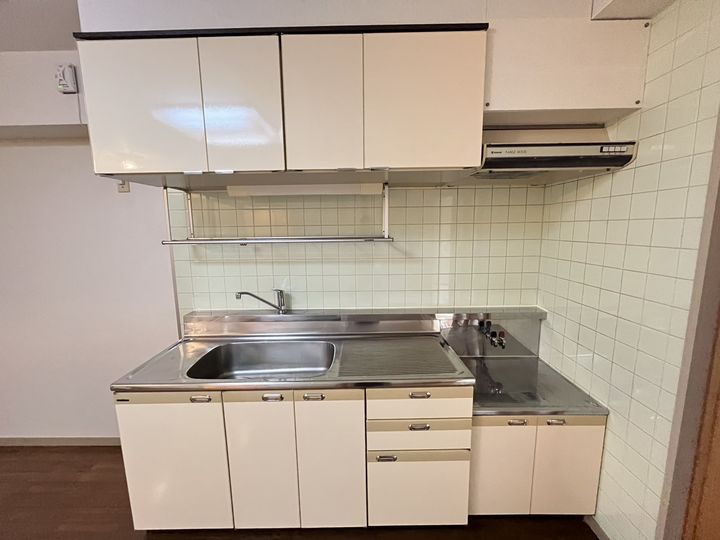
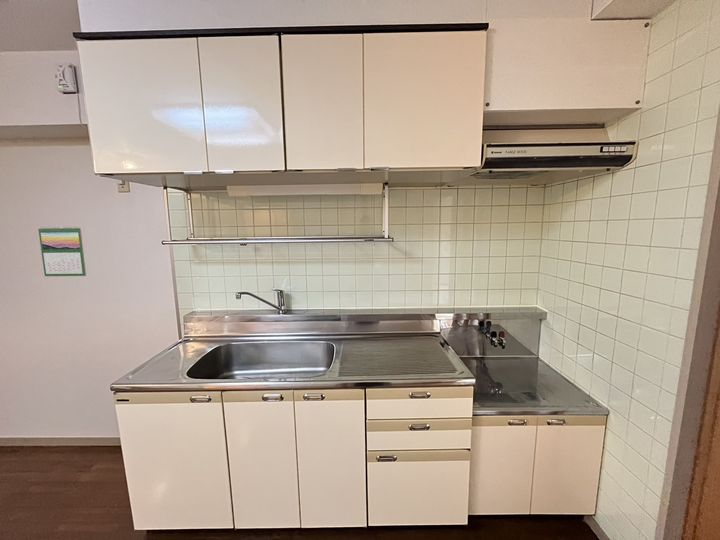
+ calendar [37,225,87,277]
